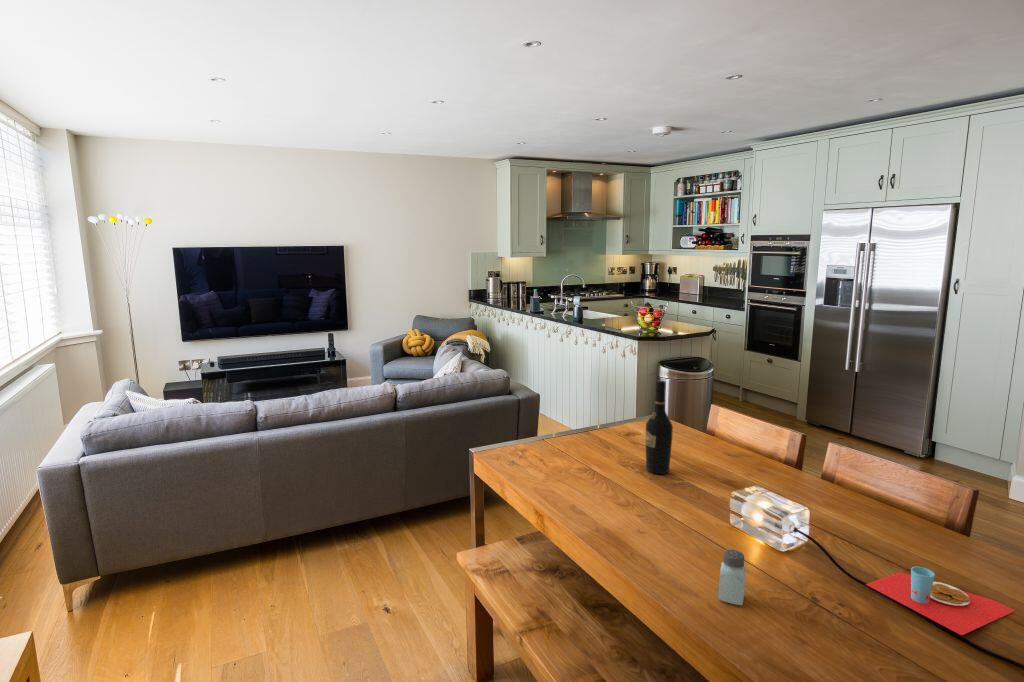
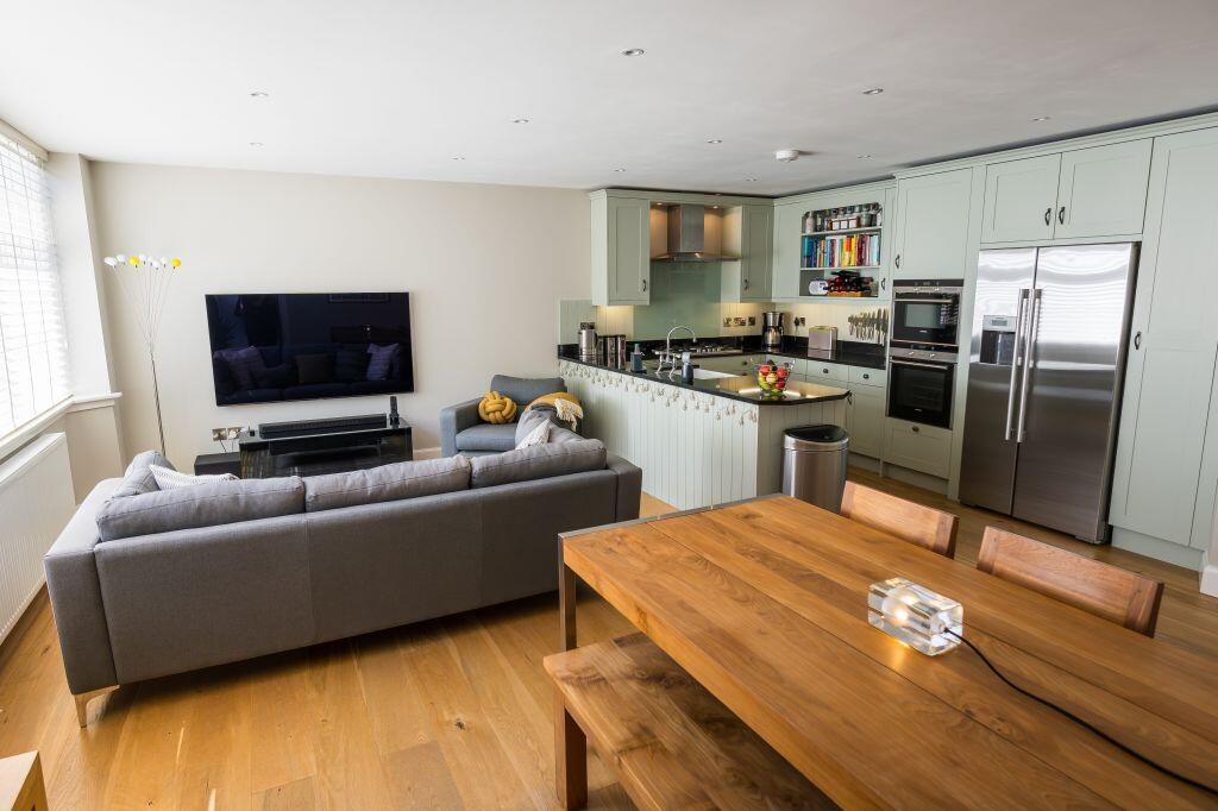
- wine bottle [644,380,674,475]
- saltshaker [717,548,747,606]
- placemat [865,566,1016,636]
